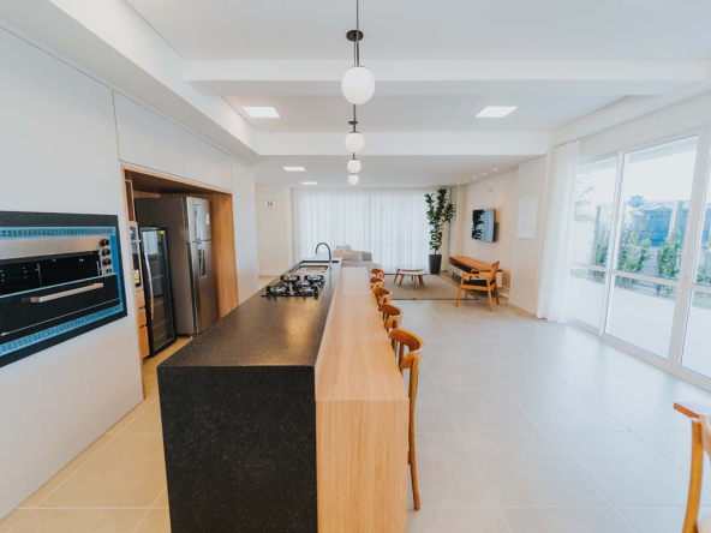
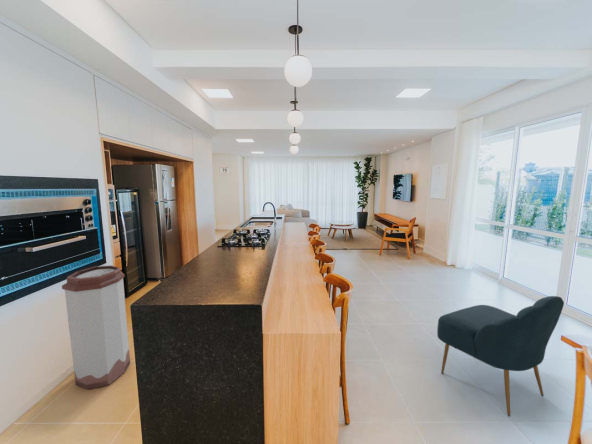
+ trash can [61,265,131,391]
+ chair [436,295,565,418]
